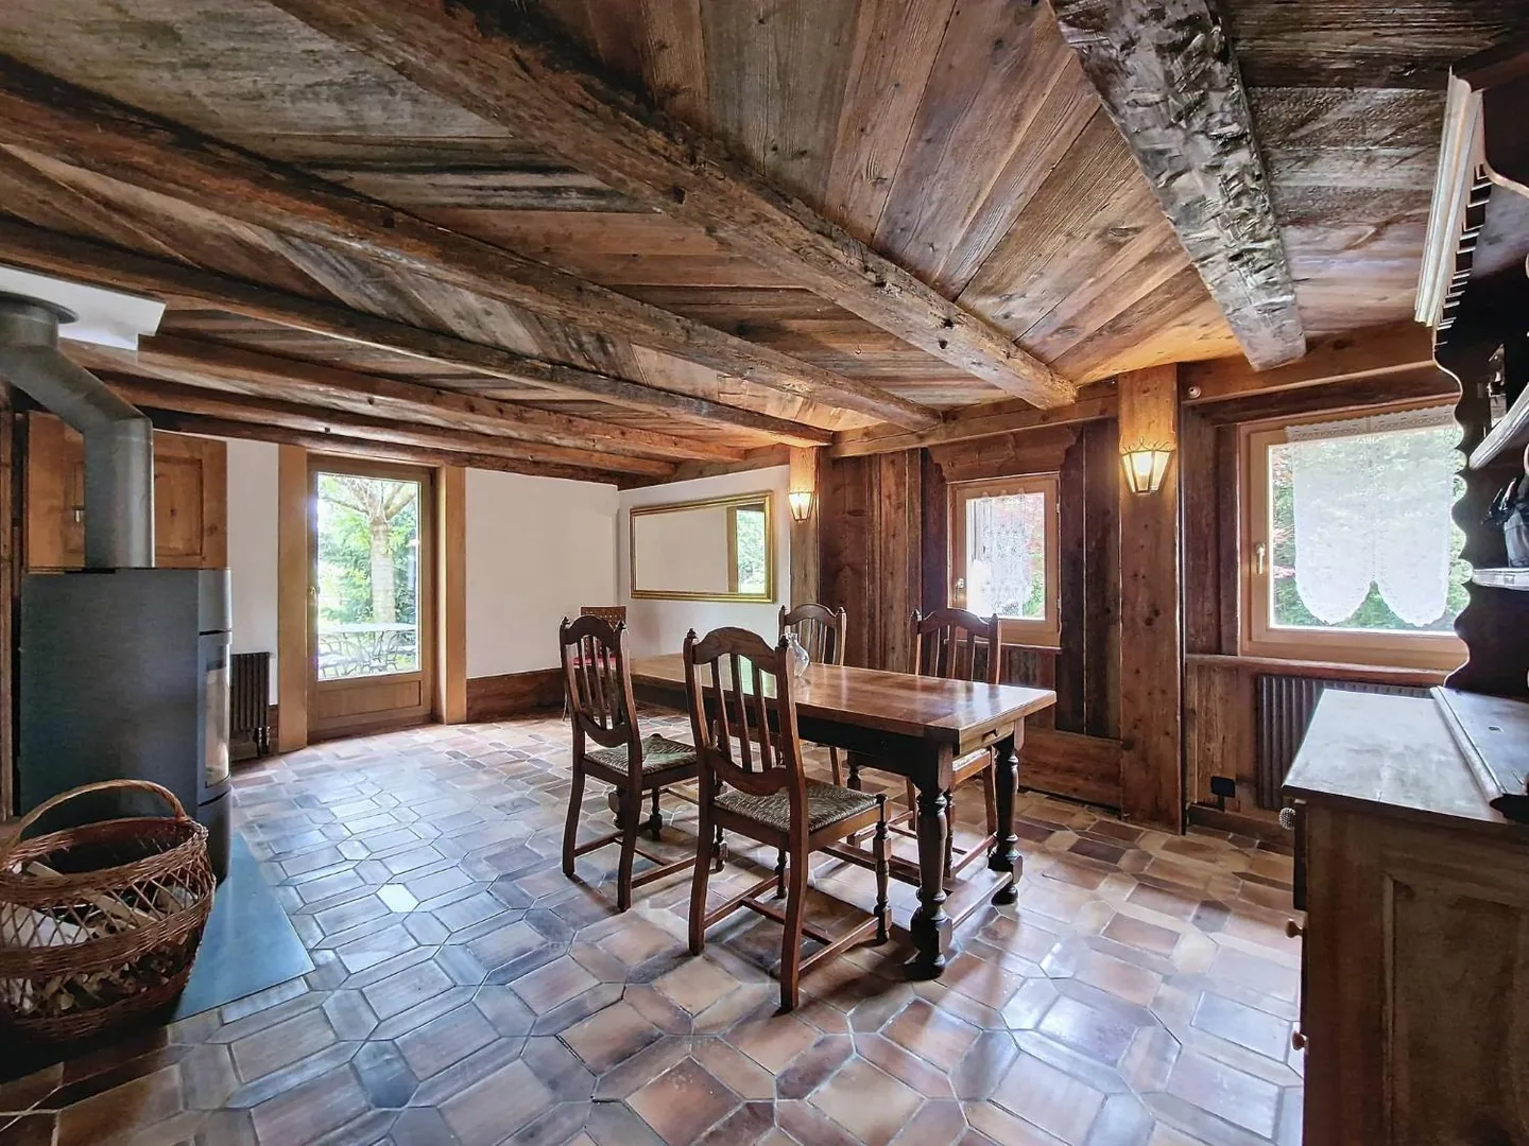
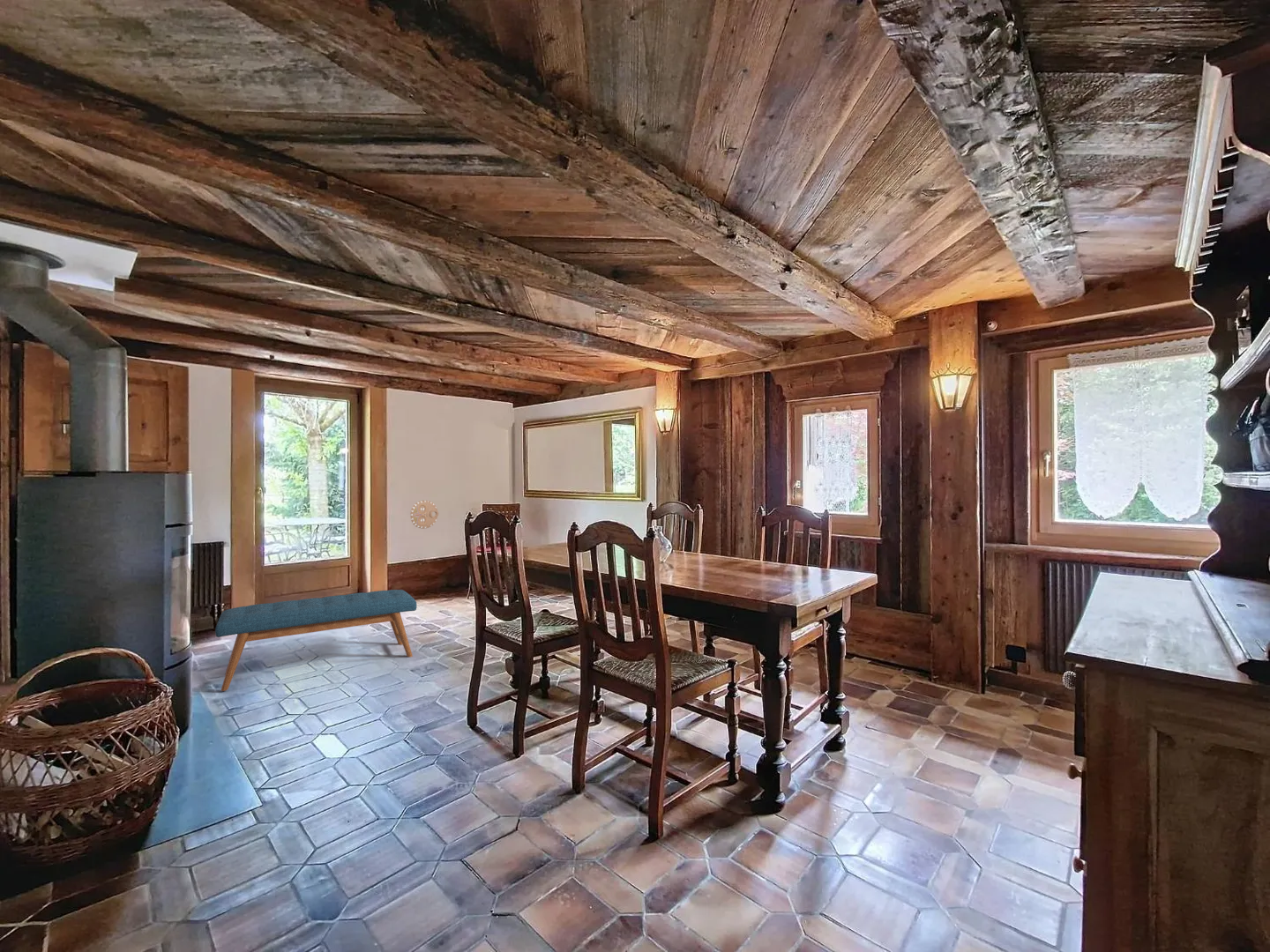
+ decorative plate [409,500,439,530]
+ bench [214,589,418,692]
